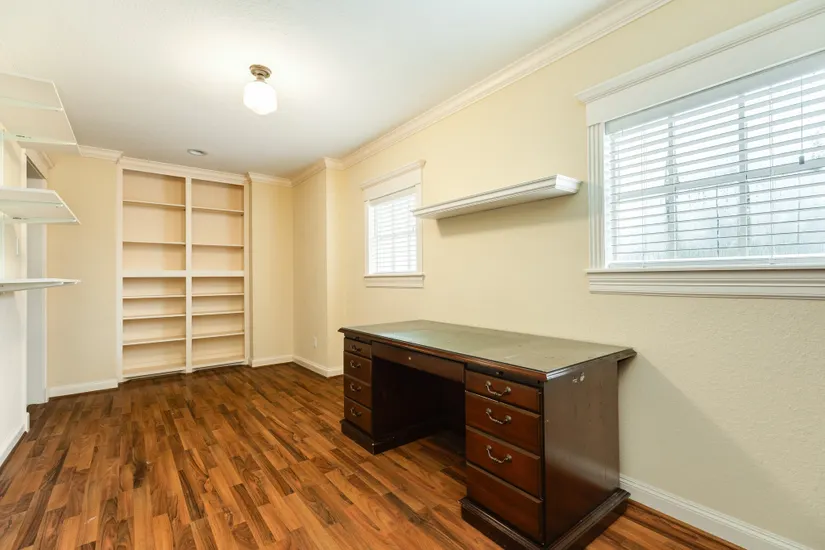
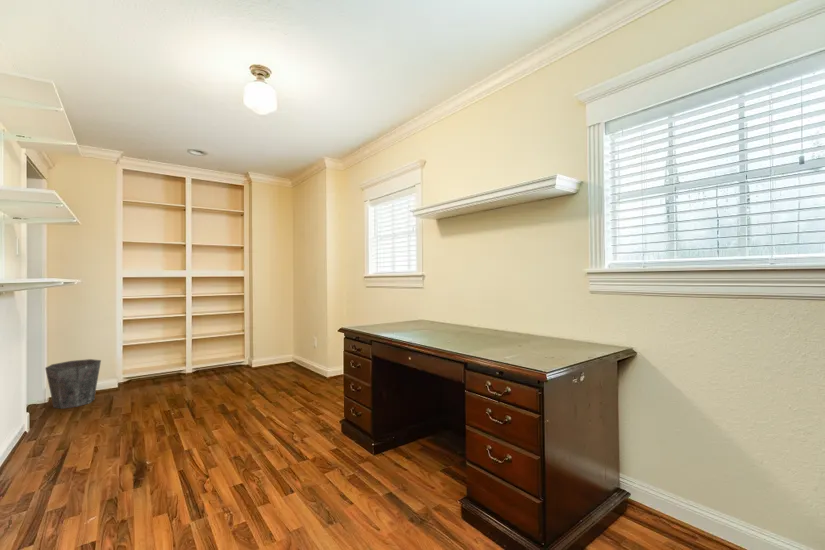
+ waste bin [44,358,102,410]
